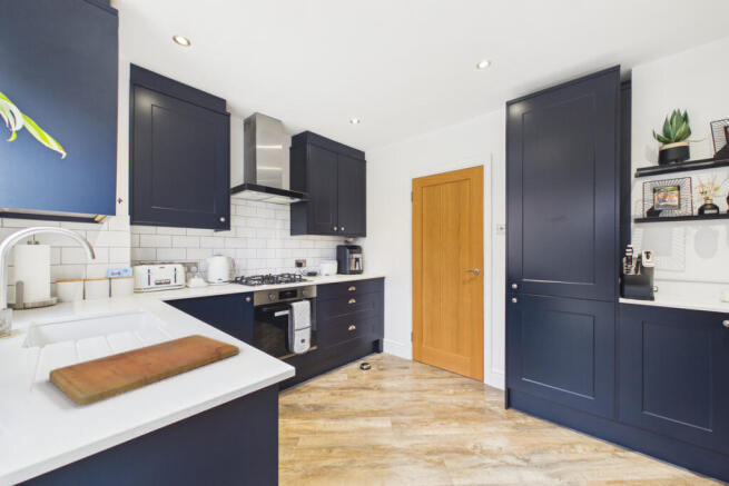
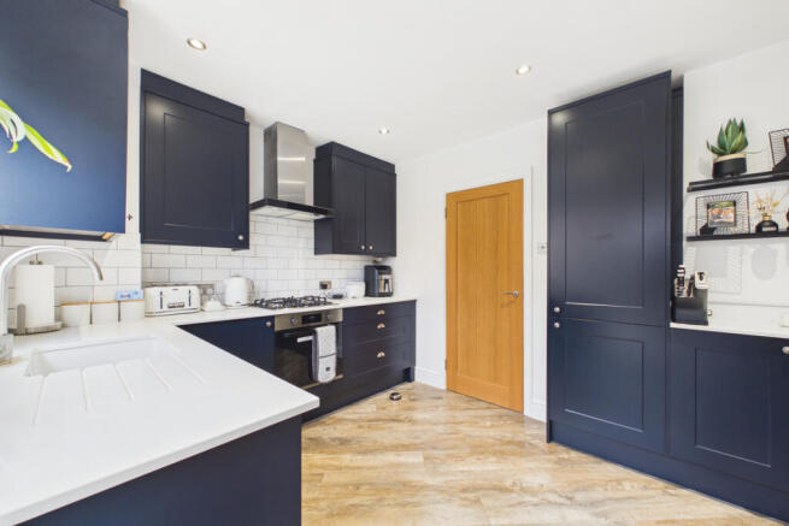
- cutting board [48,334,240,407]
